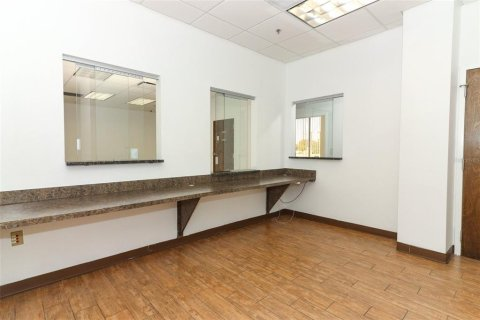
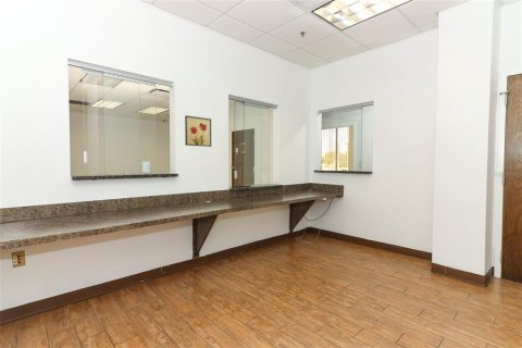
+ wall art [184,114,212,148]
